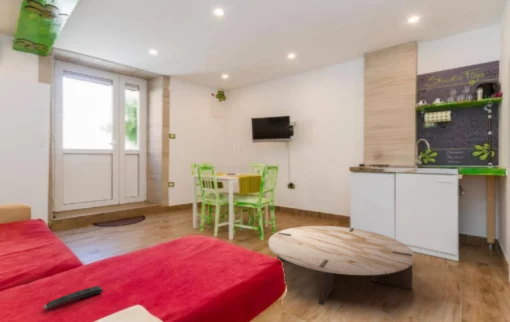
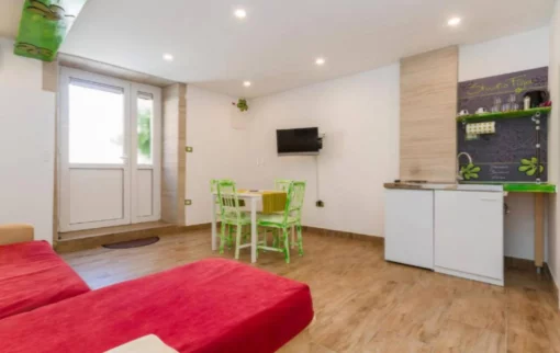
- remote control [42,285,104,310]
- coffee table [267,225,415,306]
